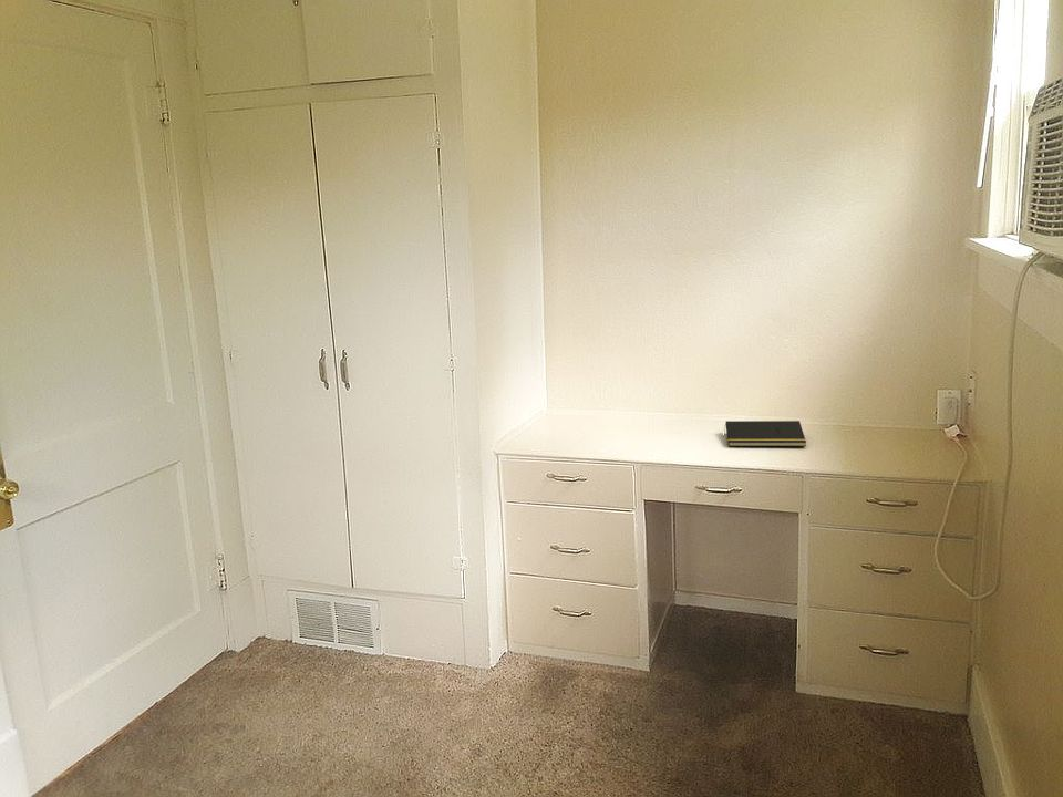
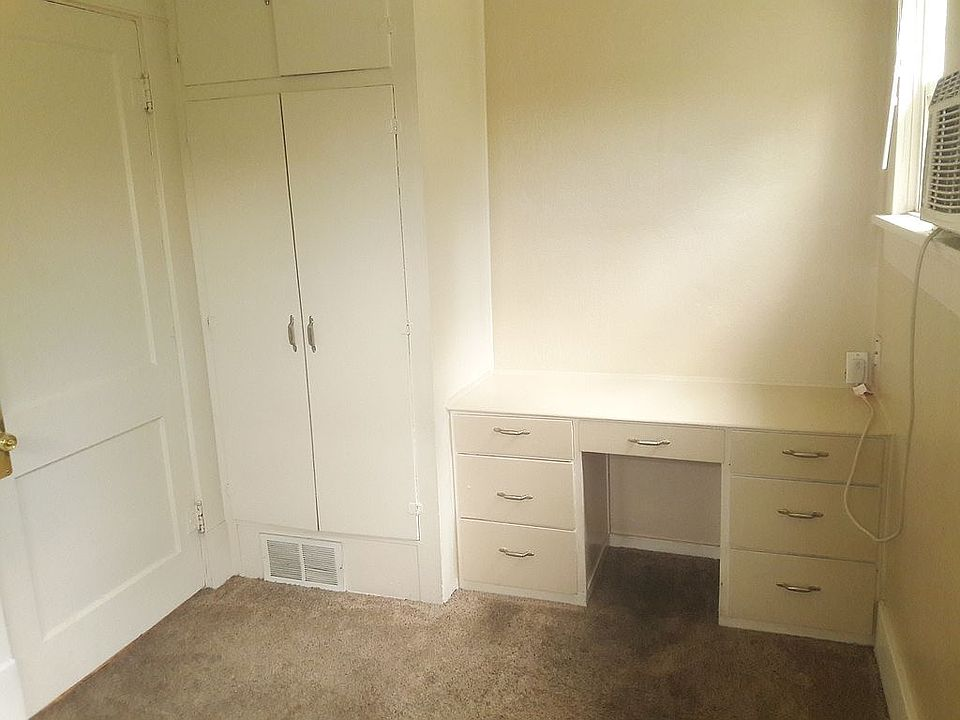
- notepad [723,420,807,447]
